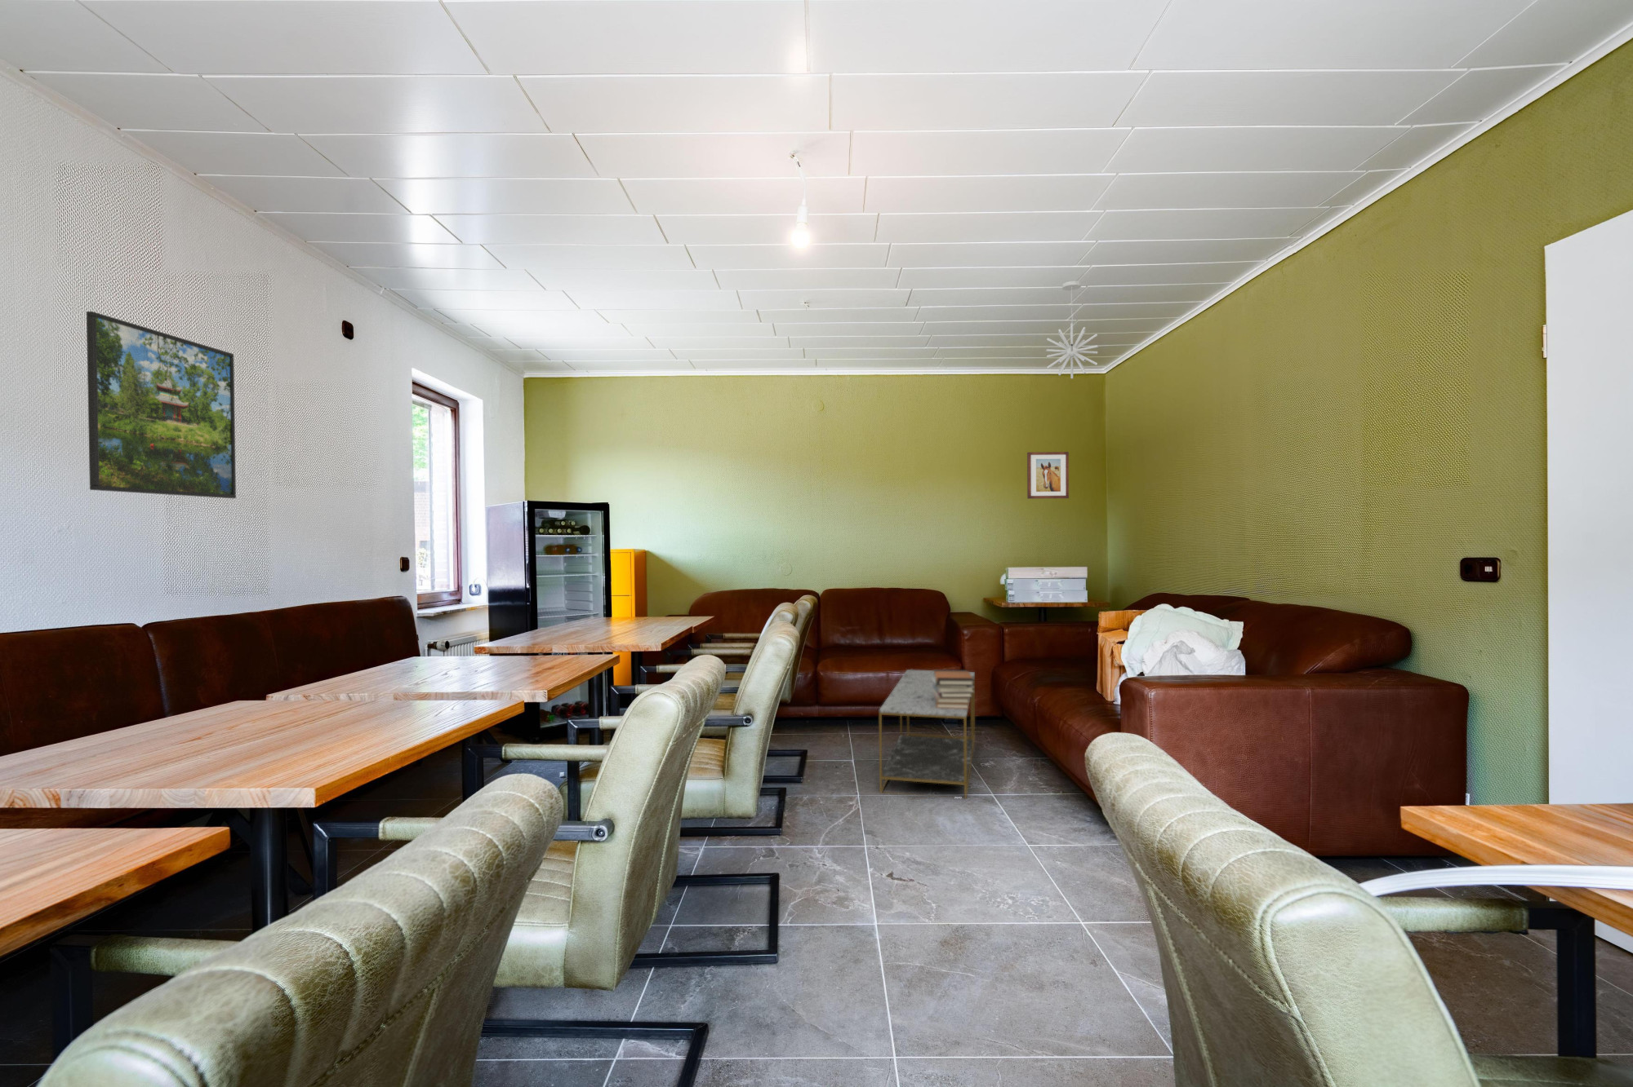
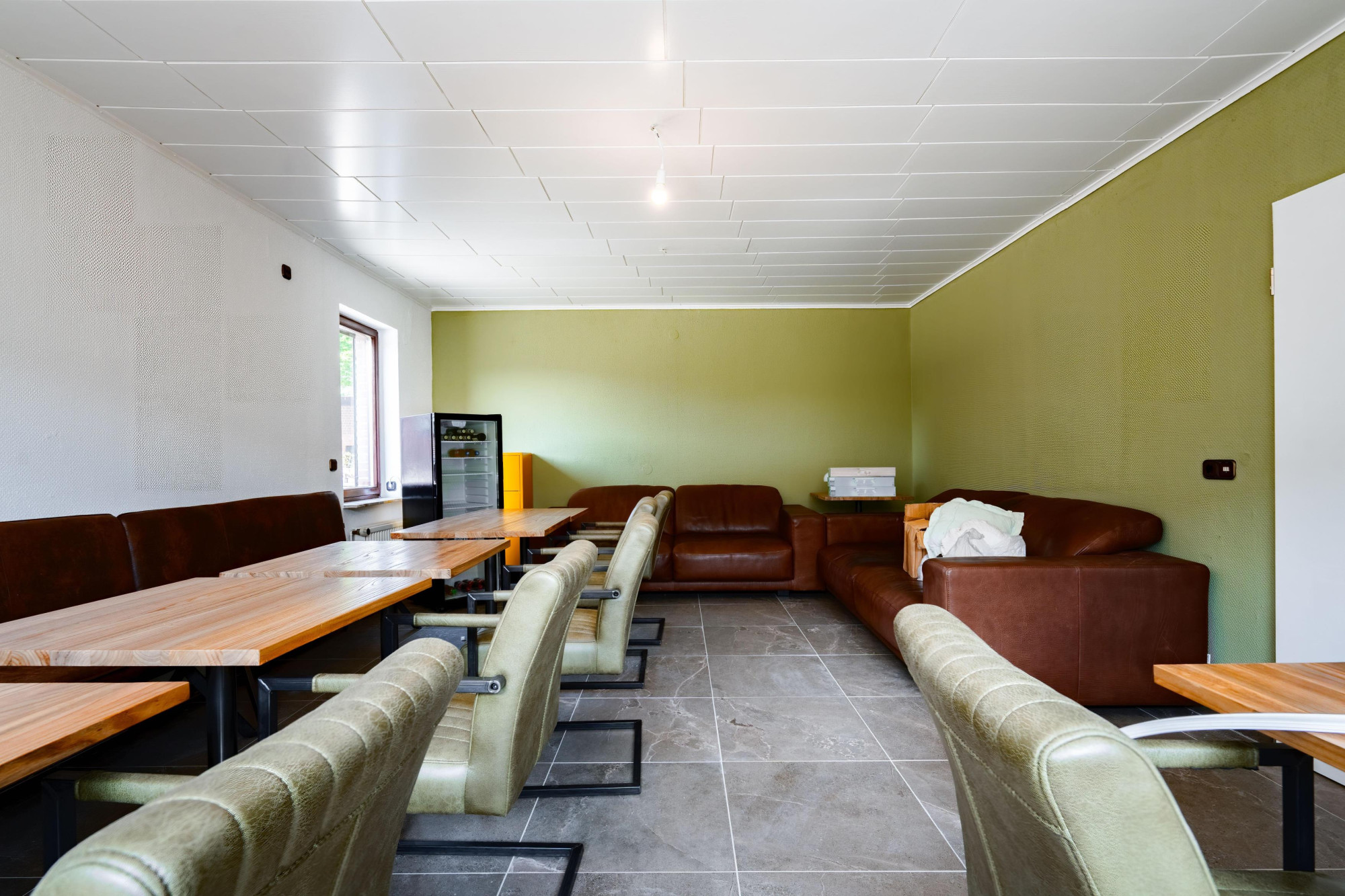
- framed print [86,311,237,499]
- pendant light [1045,280,1099,380]
- book stack [932,668,974,708]
- coffee table [879,668,976,799]
- wall art [1026,451,1070,500]
